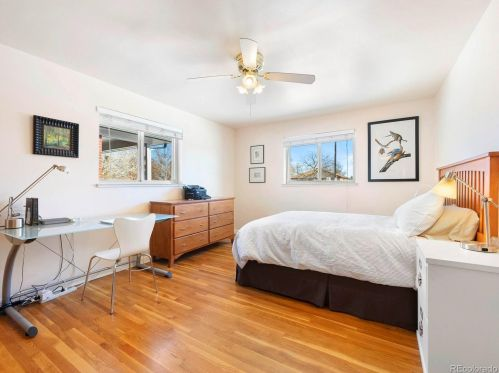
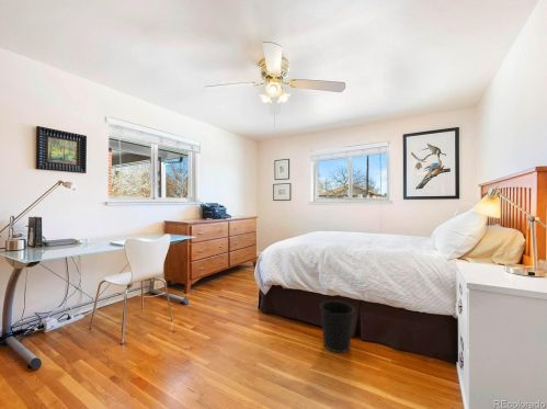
+ wastebasket [319,299,355,354]
